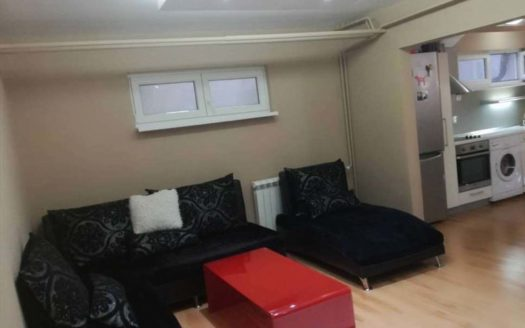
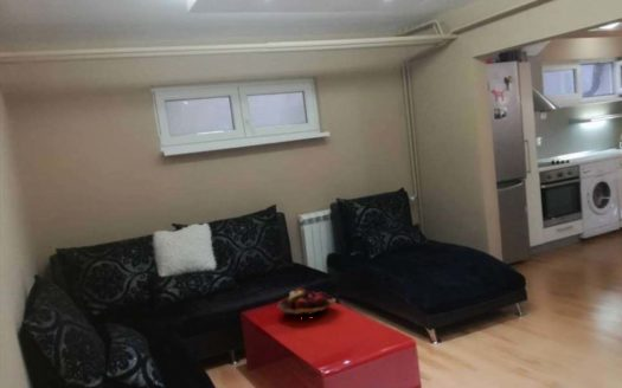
+ fruit basket [276,287,336,319]
